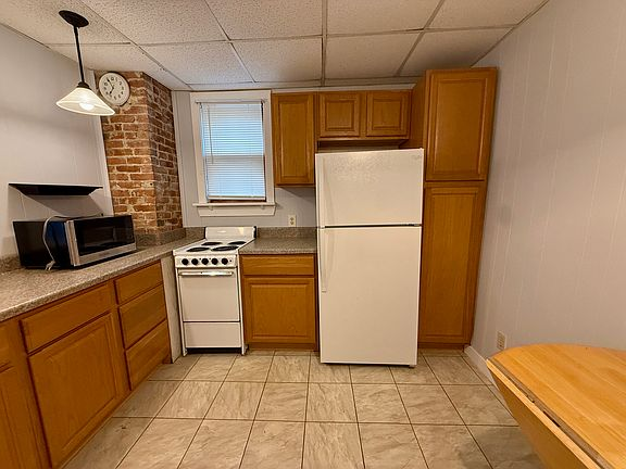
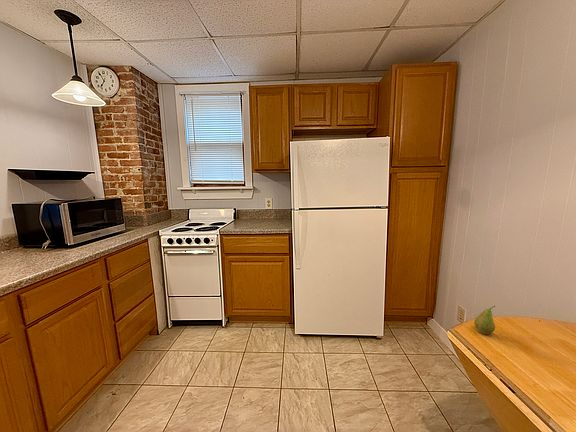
+ fruit [473,305,496,335]
